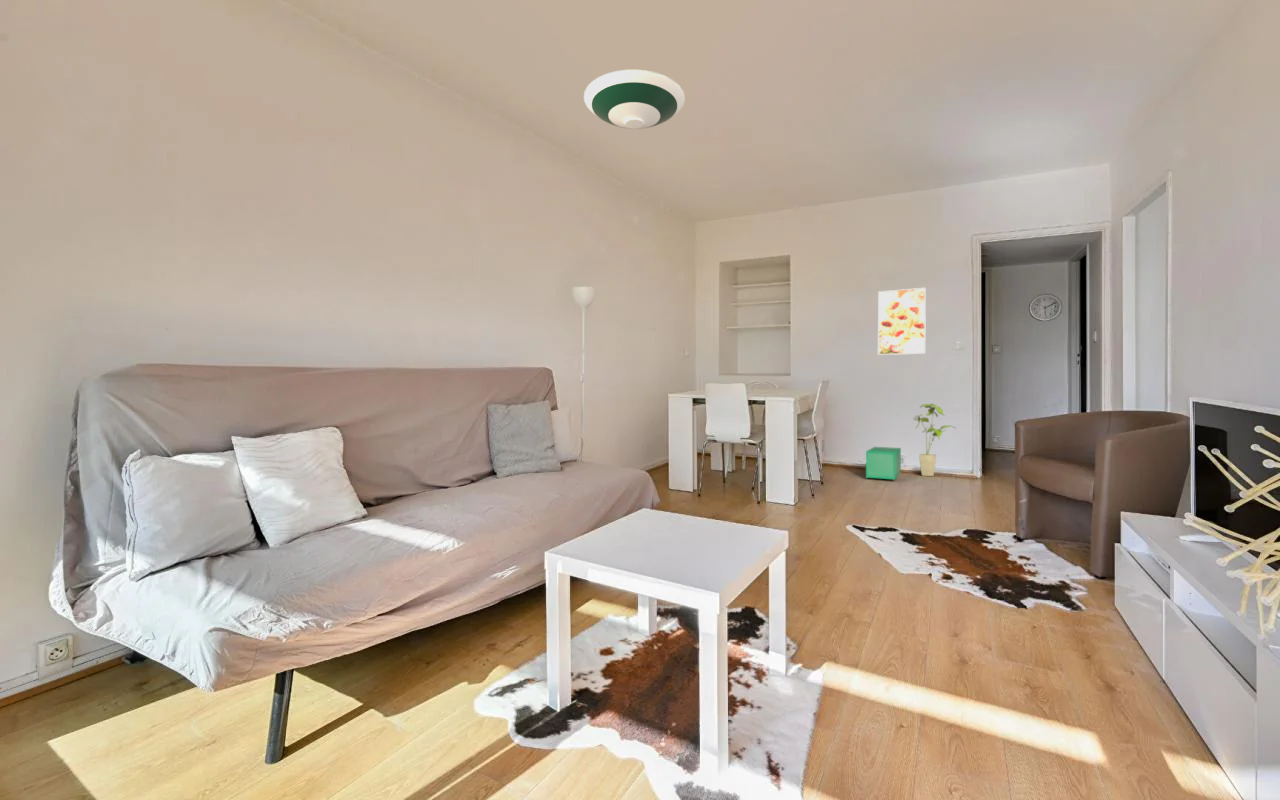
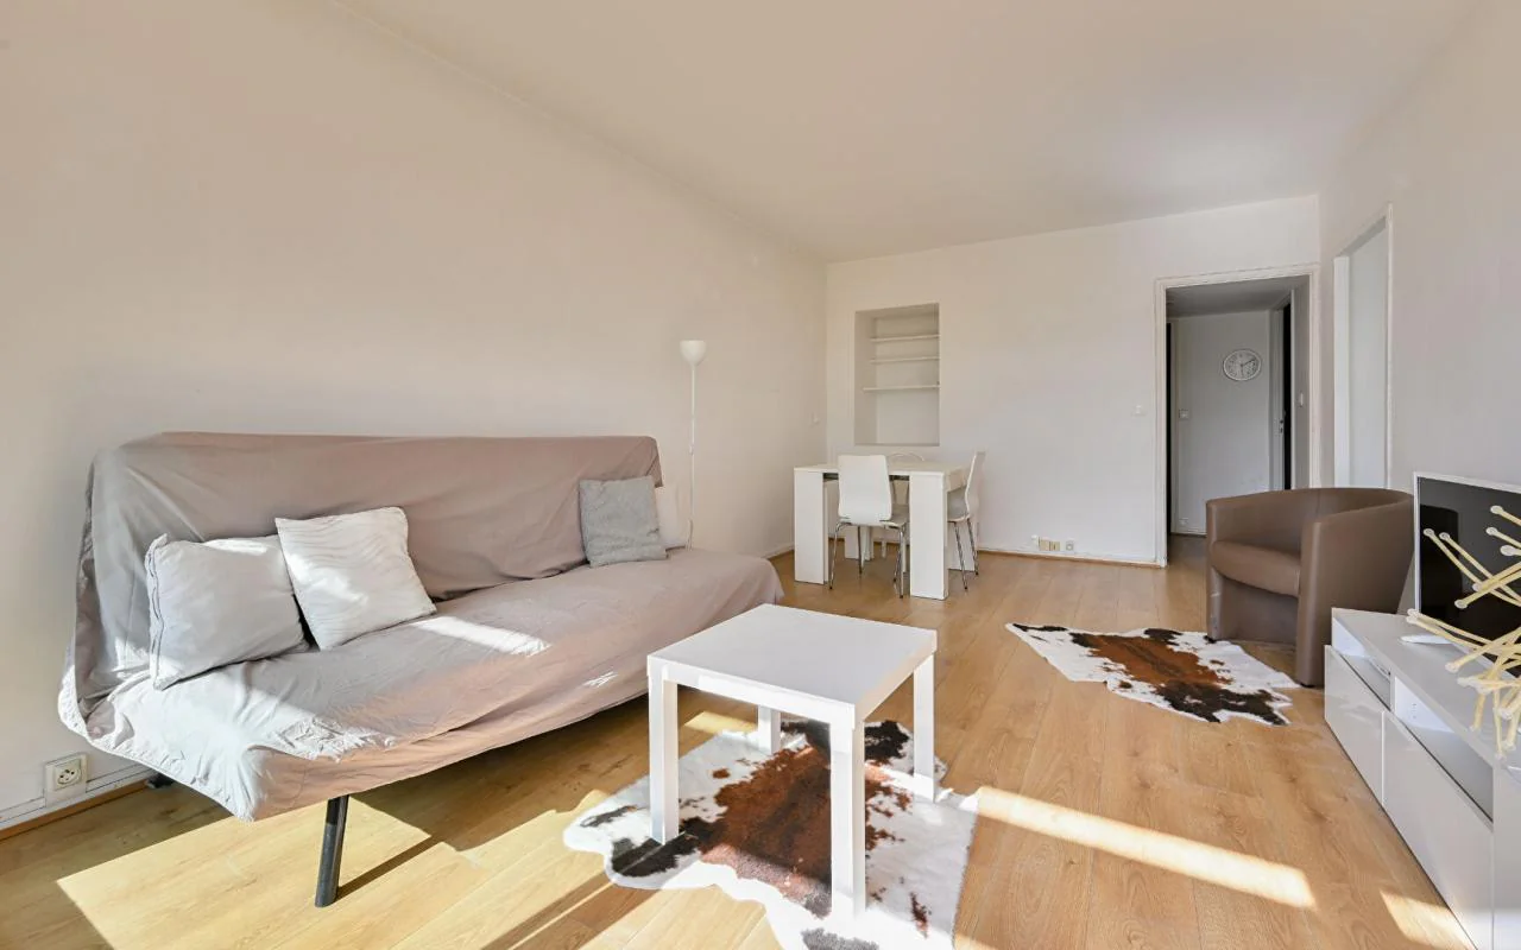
- storage bin [865,446,902,481]
- house plant [913,403,957,477]
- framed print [877,287,927,356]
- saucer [583,69,686,130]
